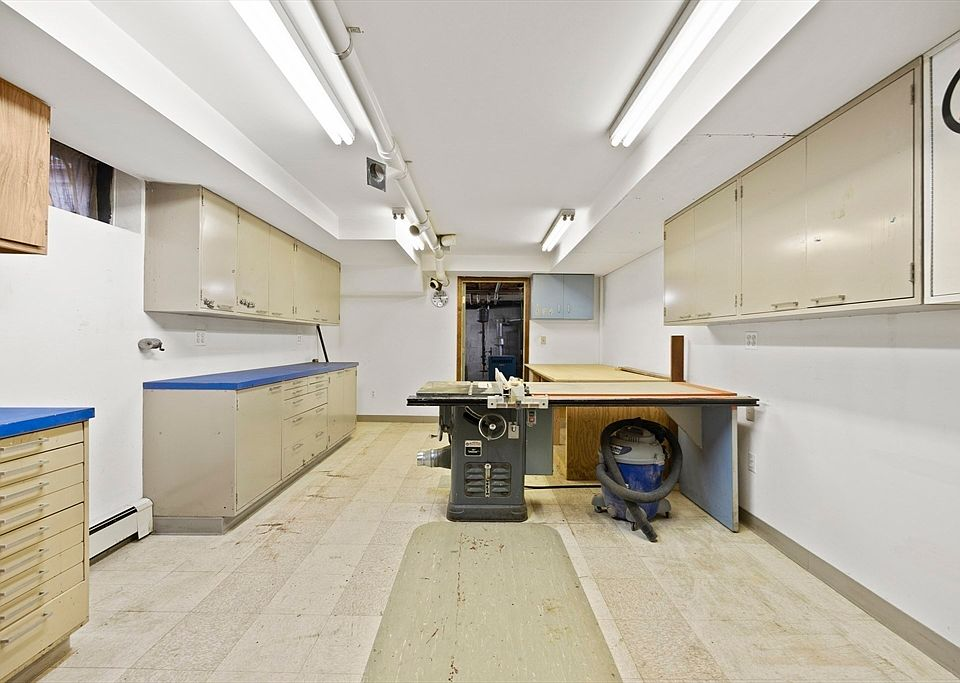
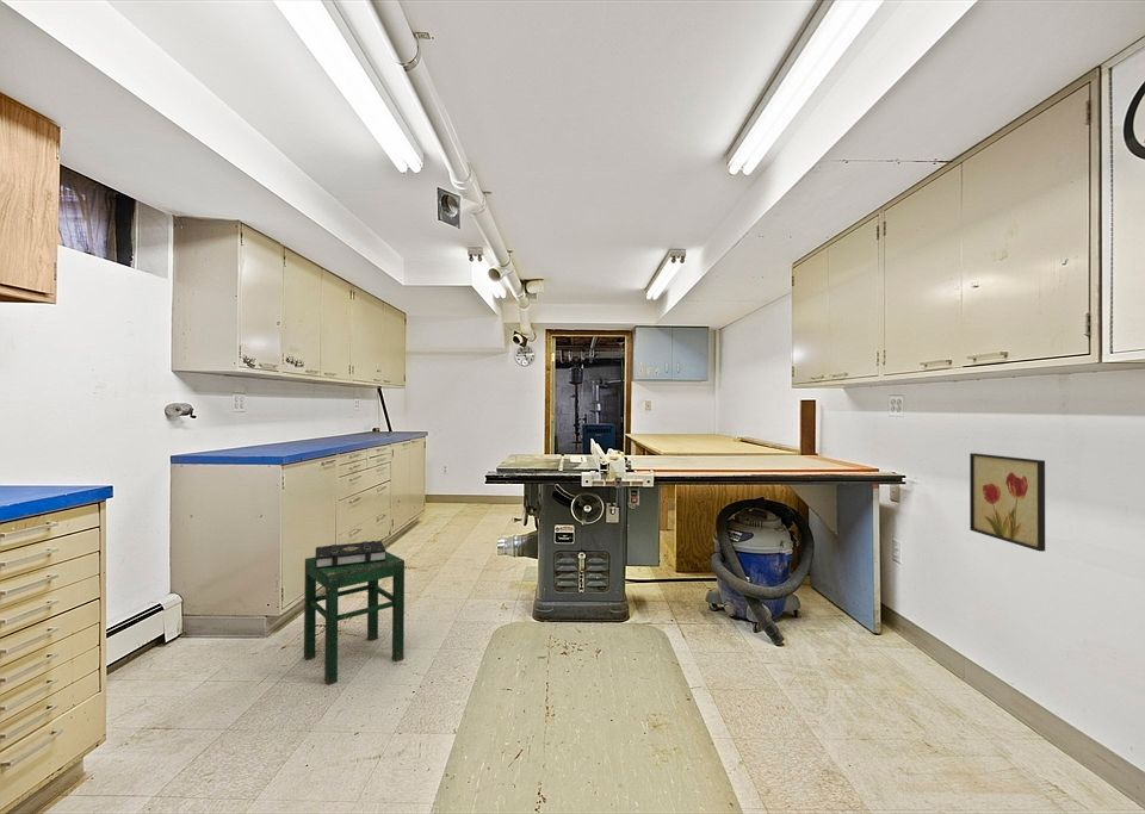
+ stool [303,551,406,685]
+ spell book [314,540,388,568]
+ wall art [968,452,1046,553]
